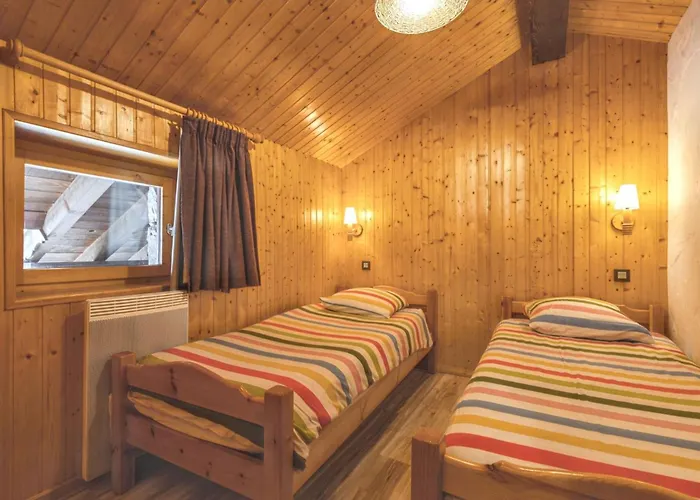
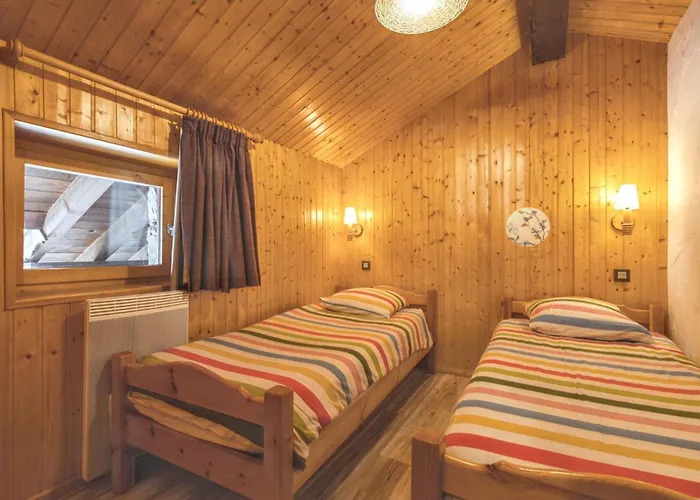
+ decorative plate [505,206,551,248]
